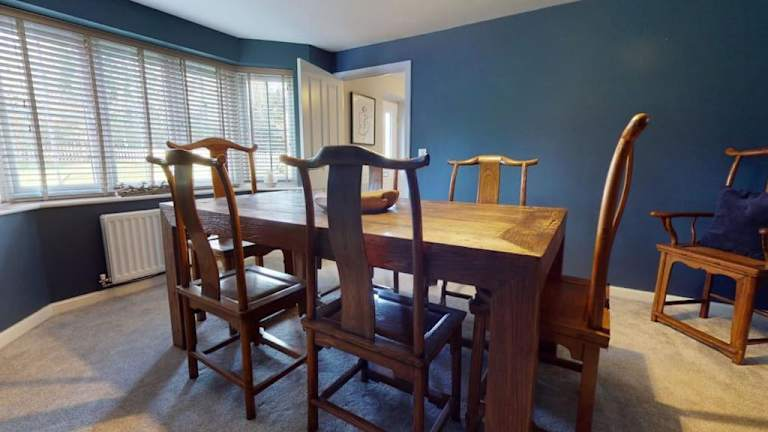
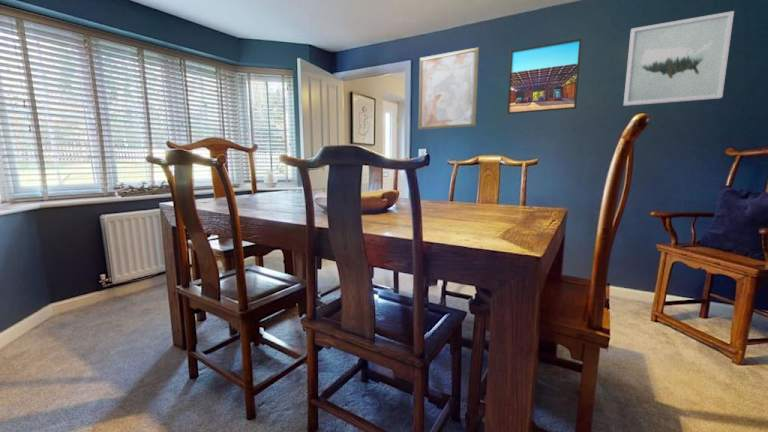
+ wall art [417,46,480,131]
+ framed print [506,37,583,115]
+ wall art [622,10,735,107]
